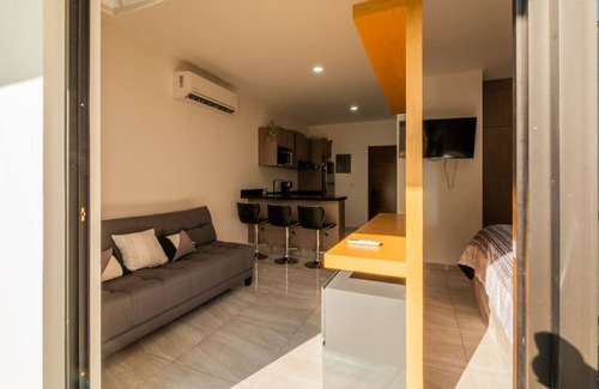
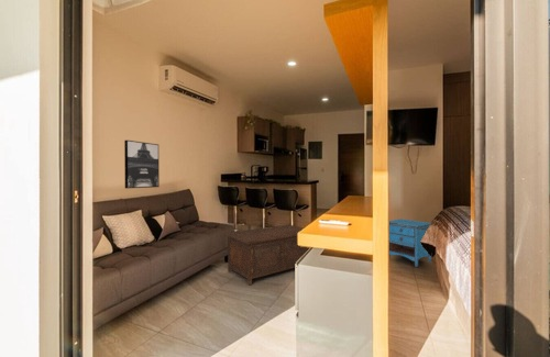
+ cabinet [223,224,310,286]
+ nightstand [388,217,432,268]
+ wall art [123,140,161,189]
